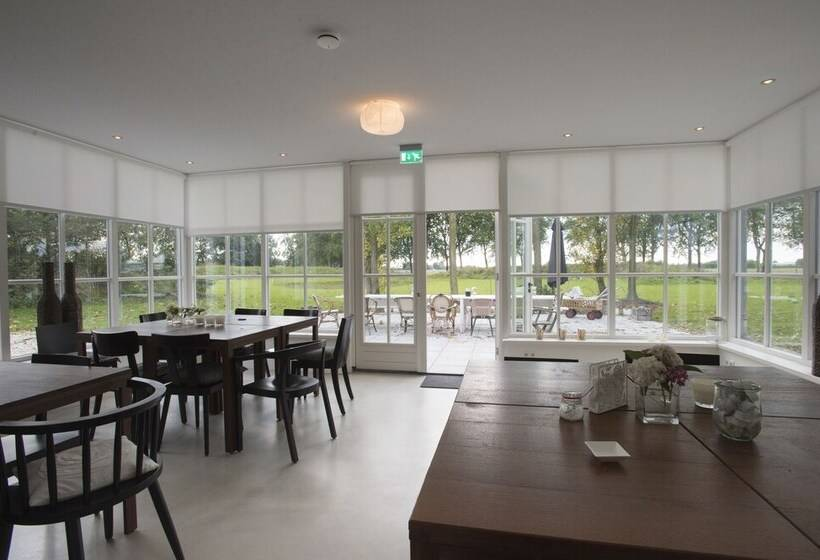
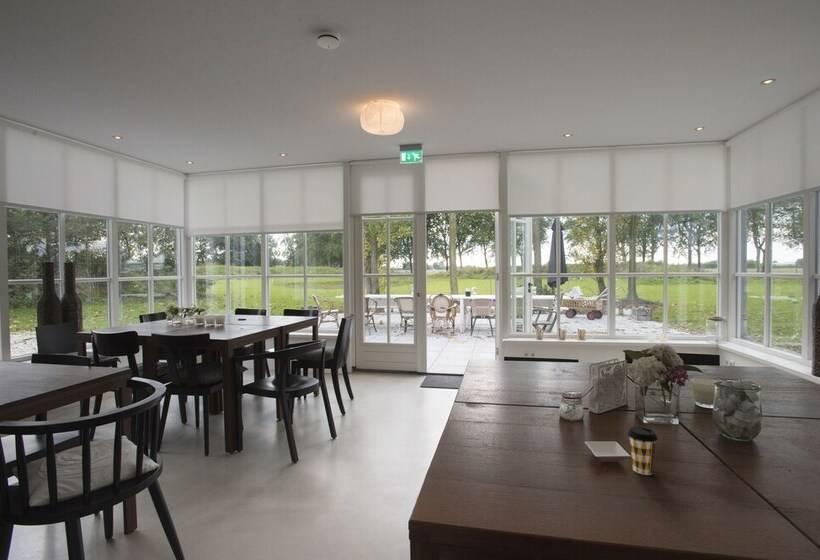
+ coffee cup [627,426,659,476]
